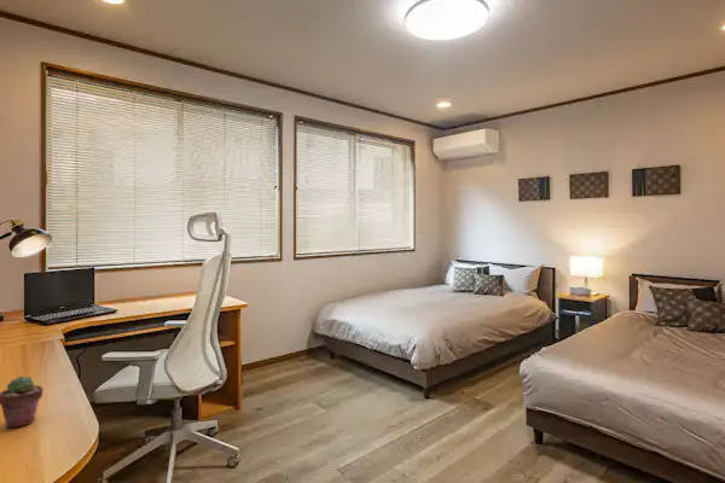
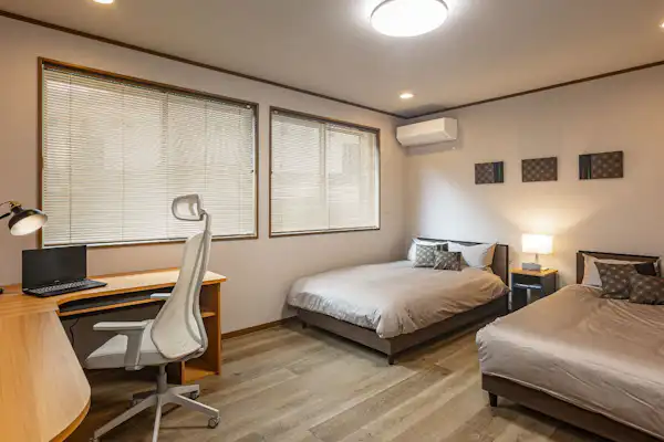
- potted succulent [0,374,45,430]
